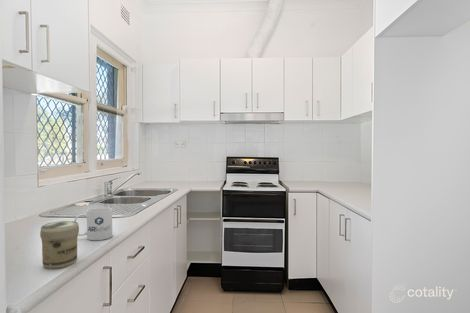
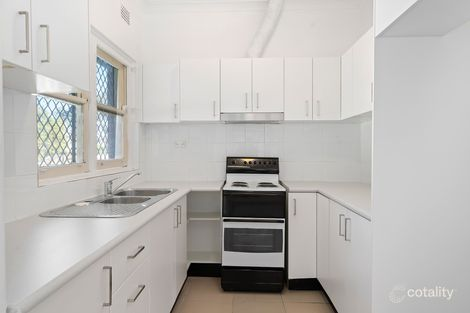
- mug [73,206,113,241]
- jar [39,220,80,269]
